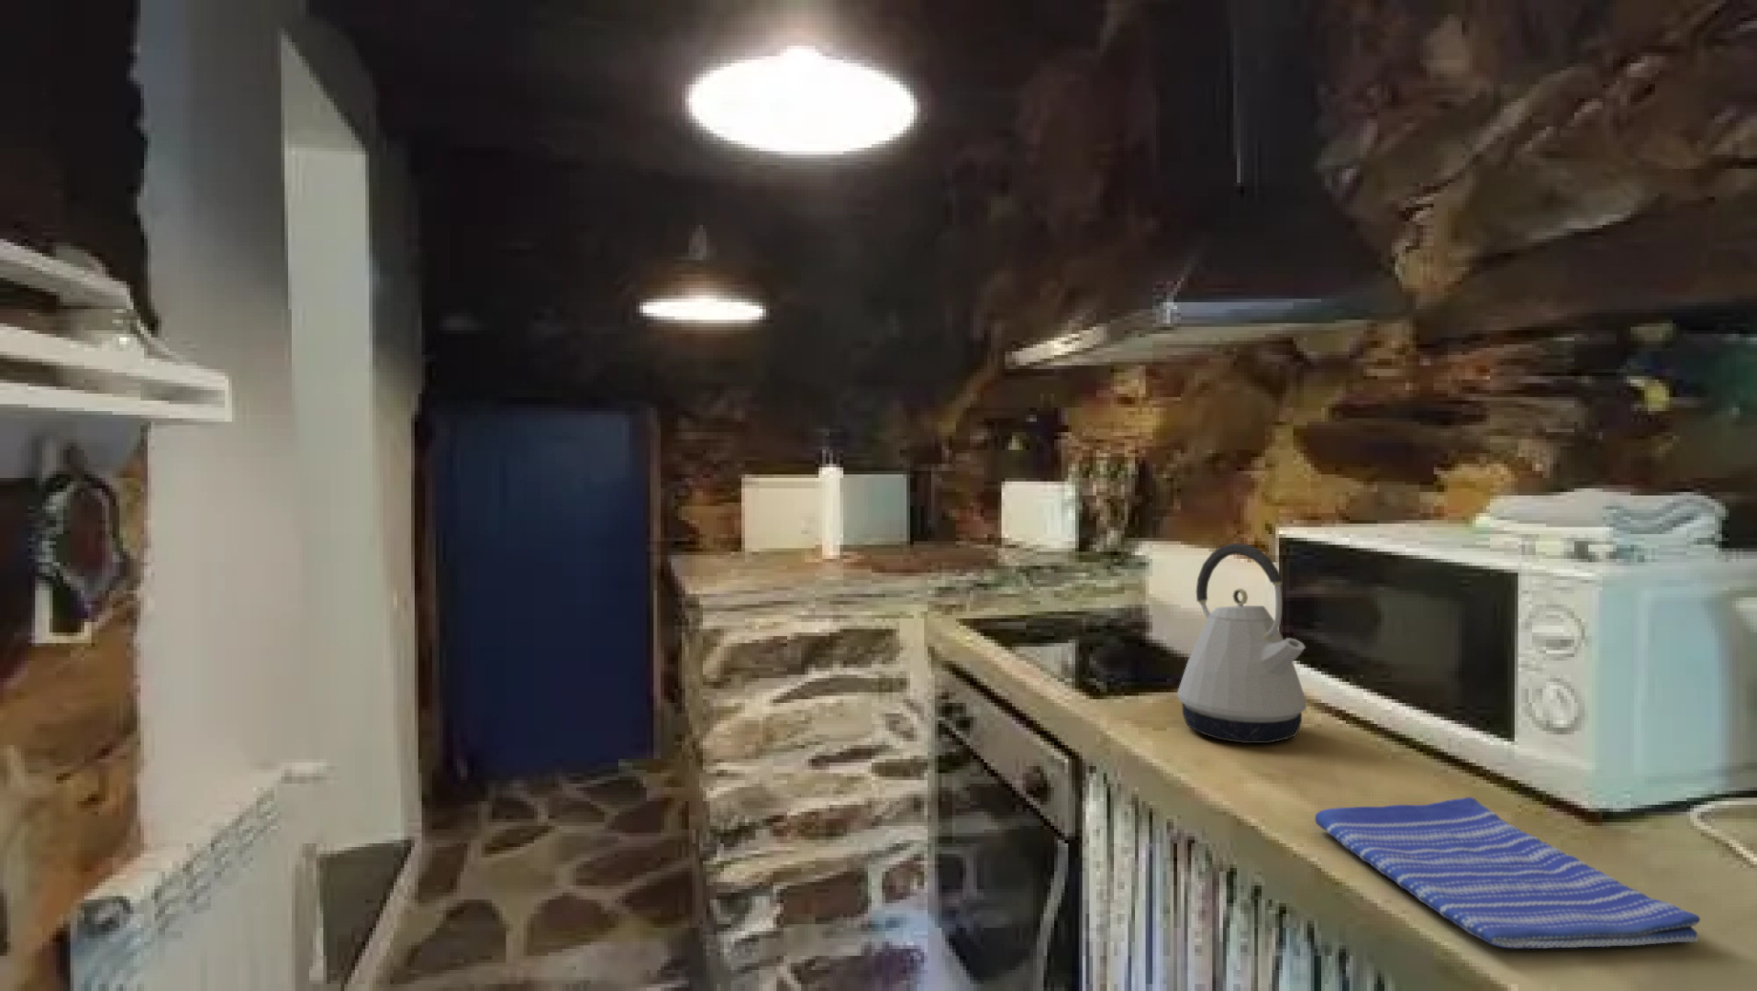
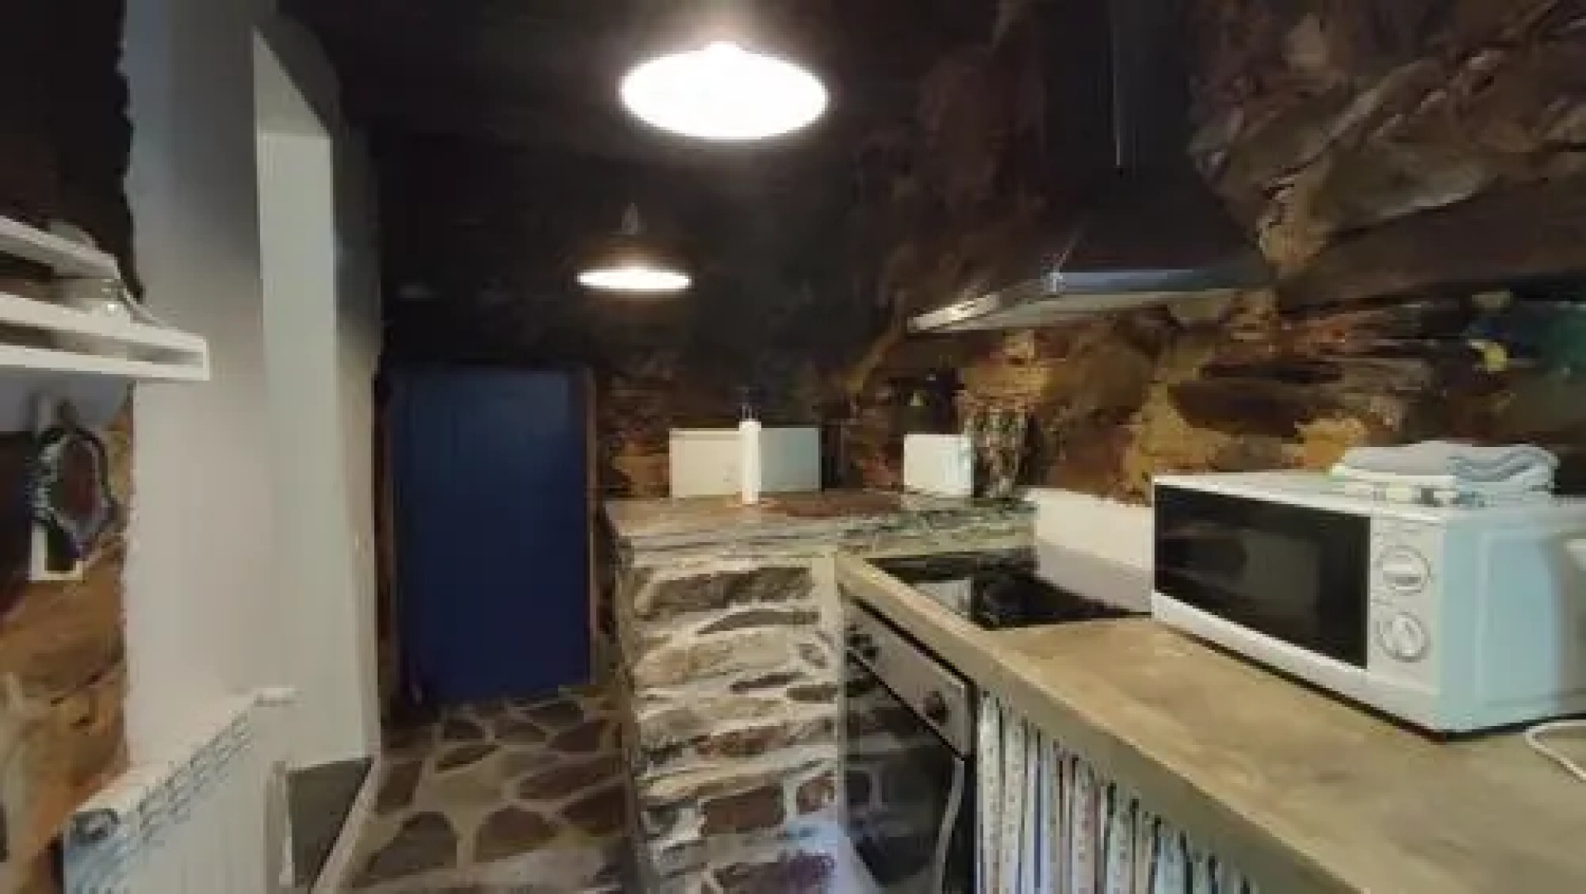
- dish towel [1314,797,1701,950]
- kettle [1177,542,1307,745]
